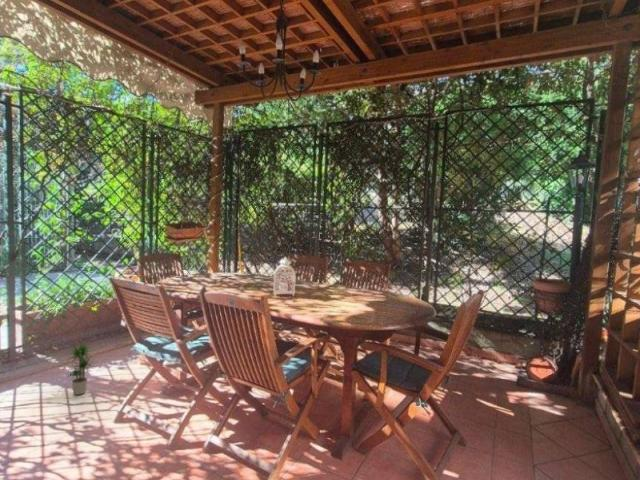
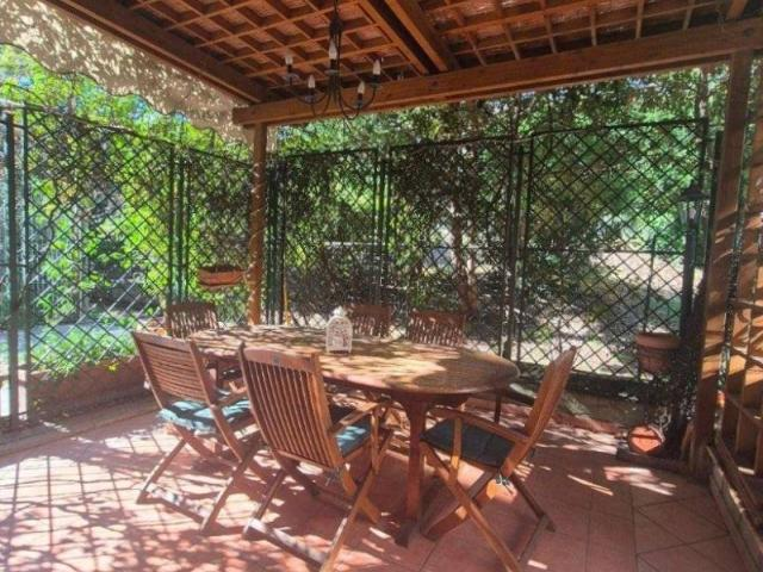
- potted plant [63,339,98,396]
